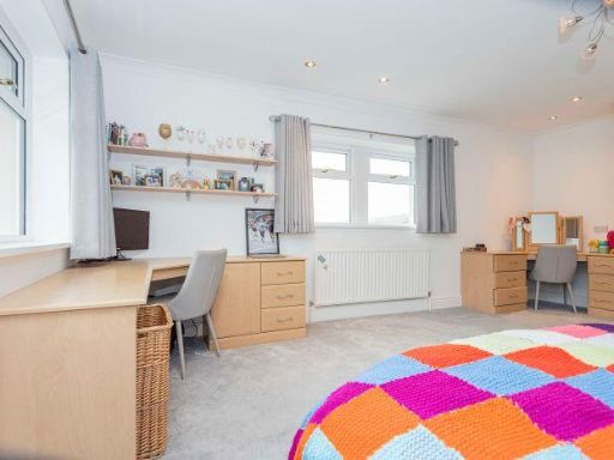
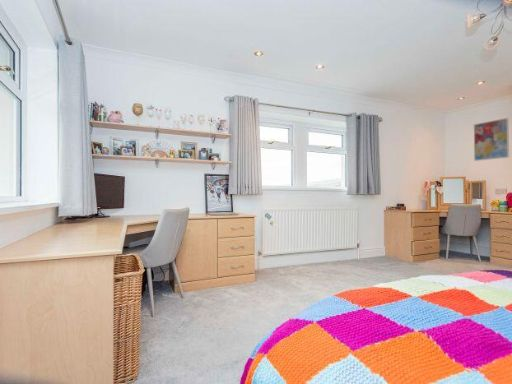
+ wall art [473,117,510,162]
